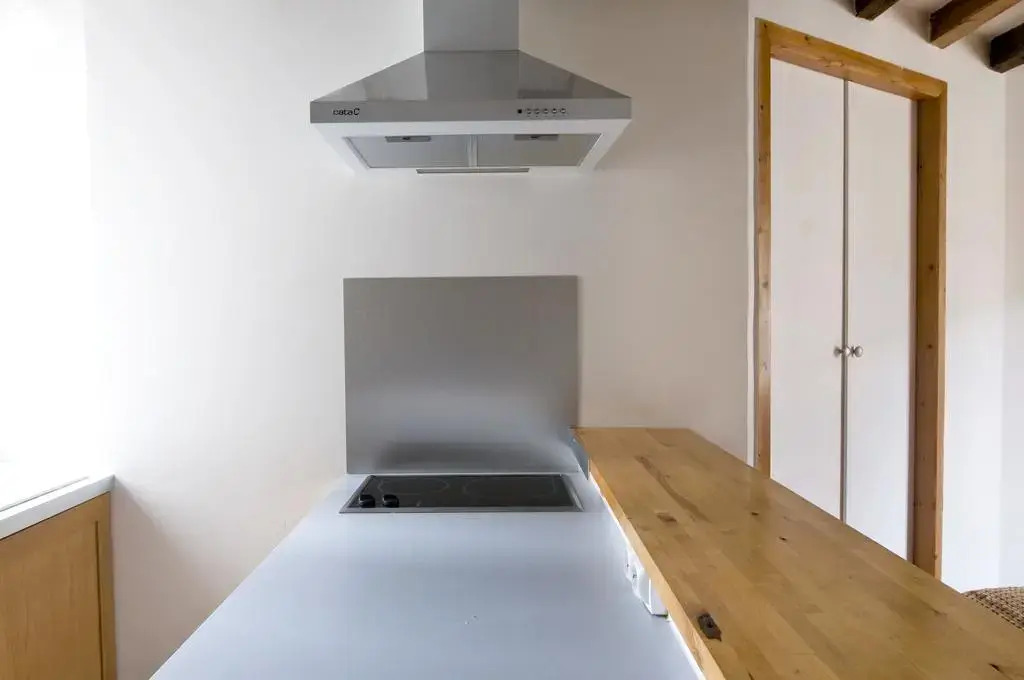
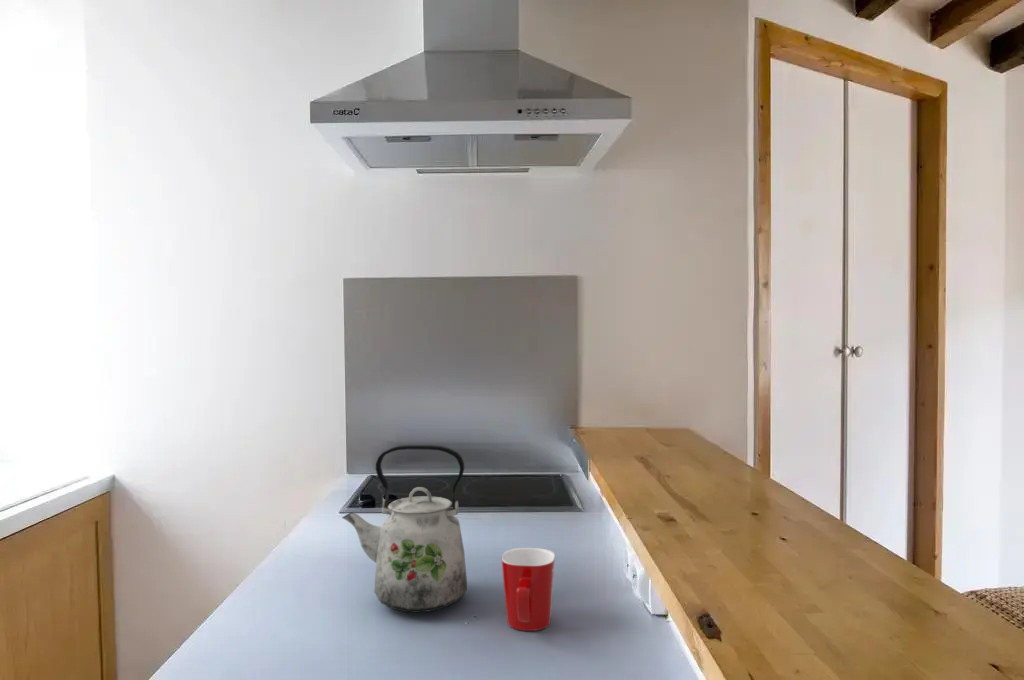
+ mug [501,547,556,632]
+ kettle [341,444,468,613]
